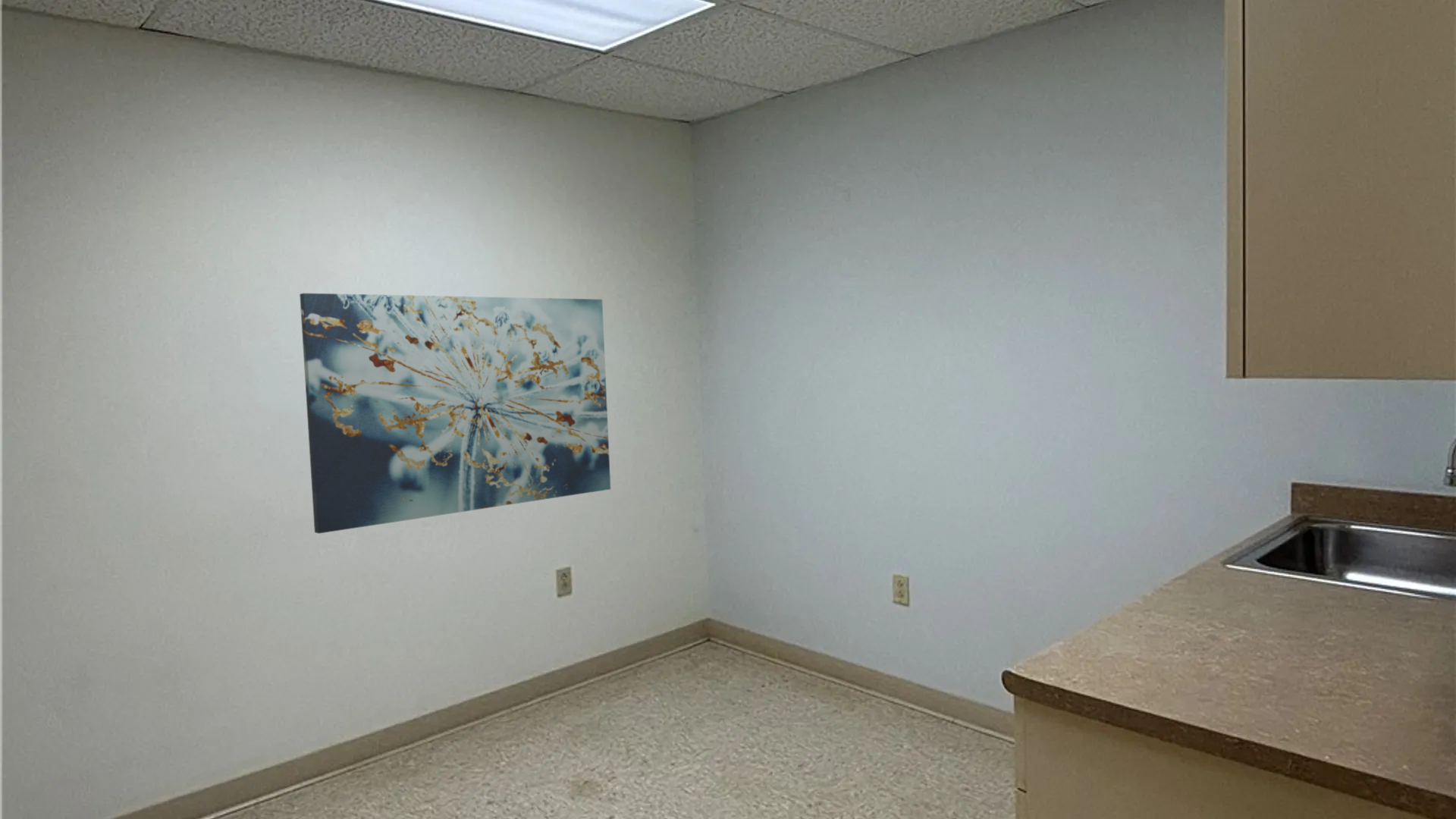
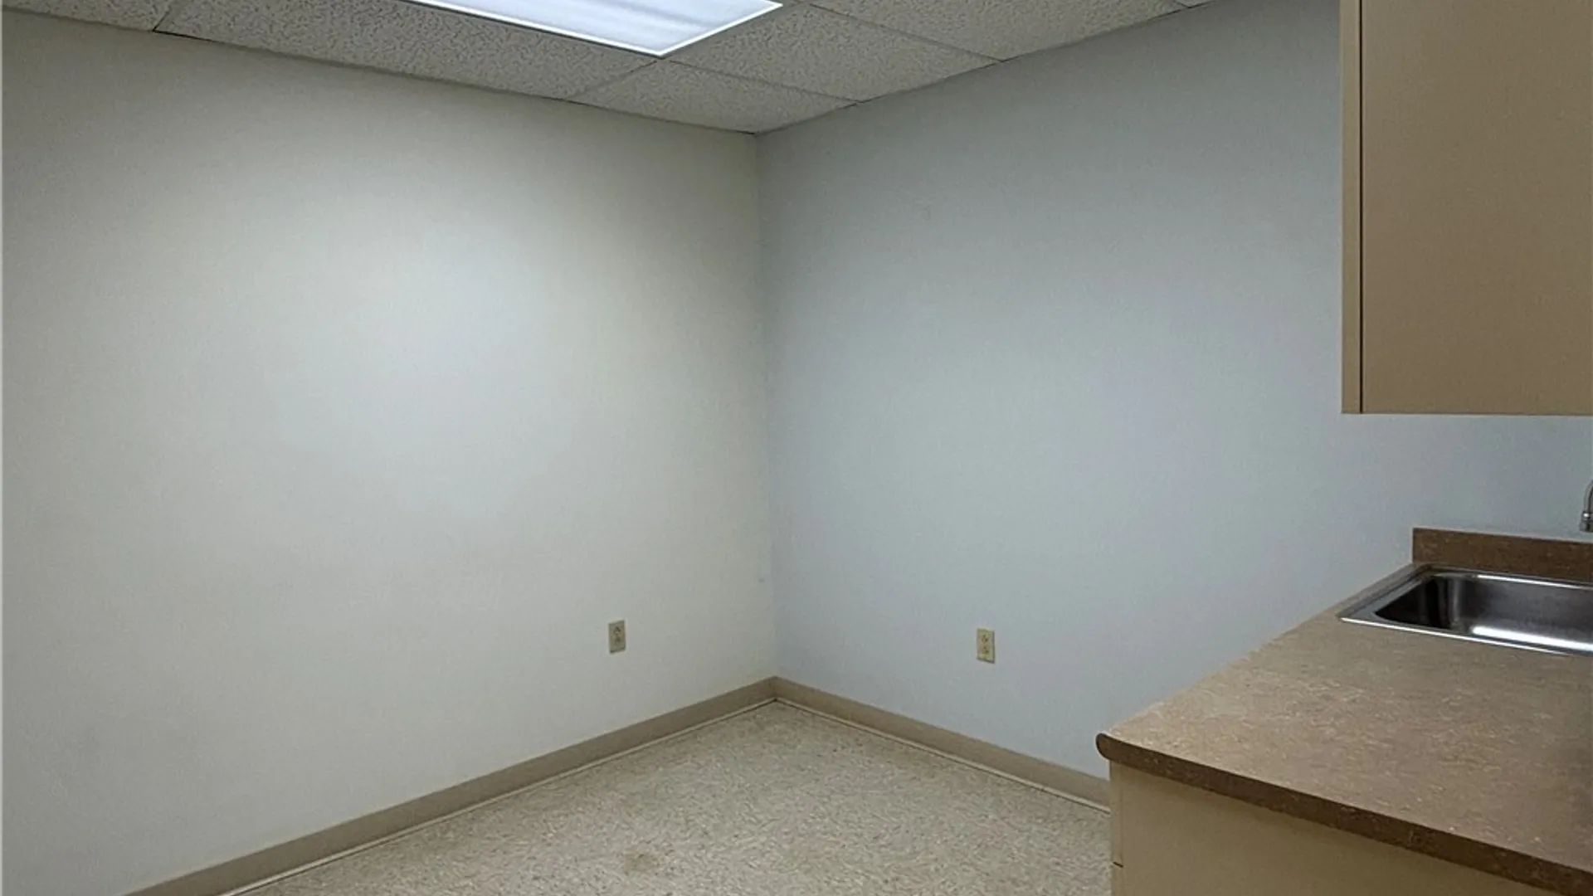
- wall art [299,293,611,535]
